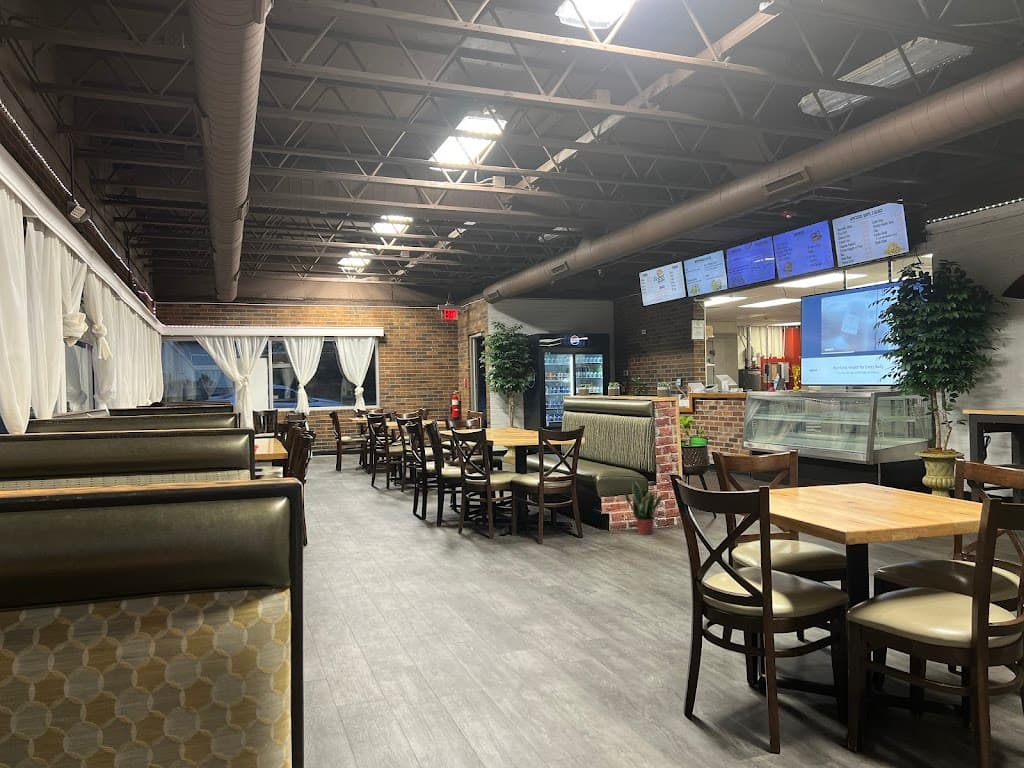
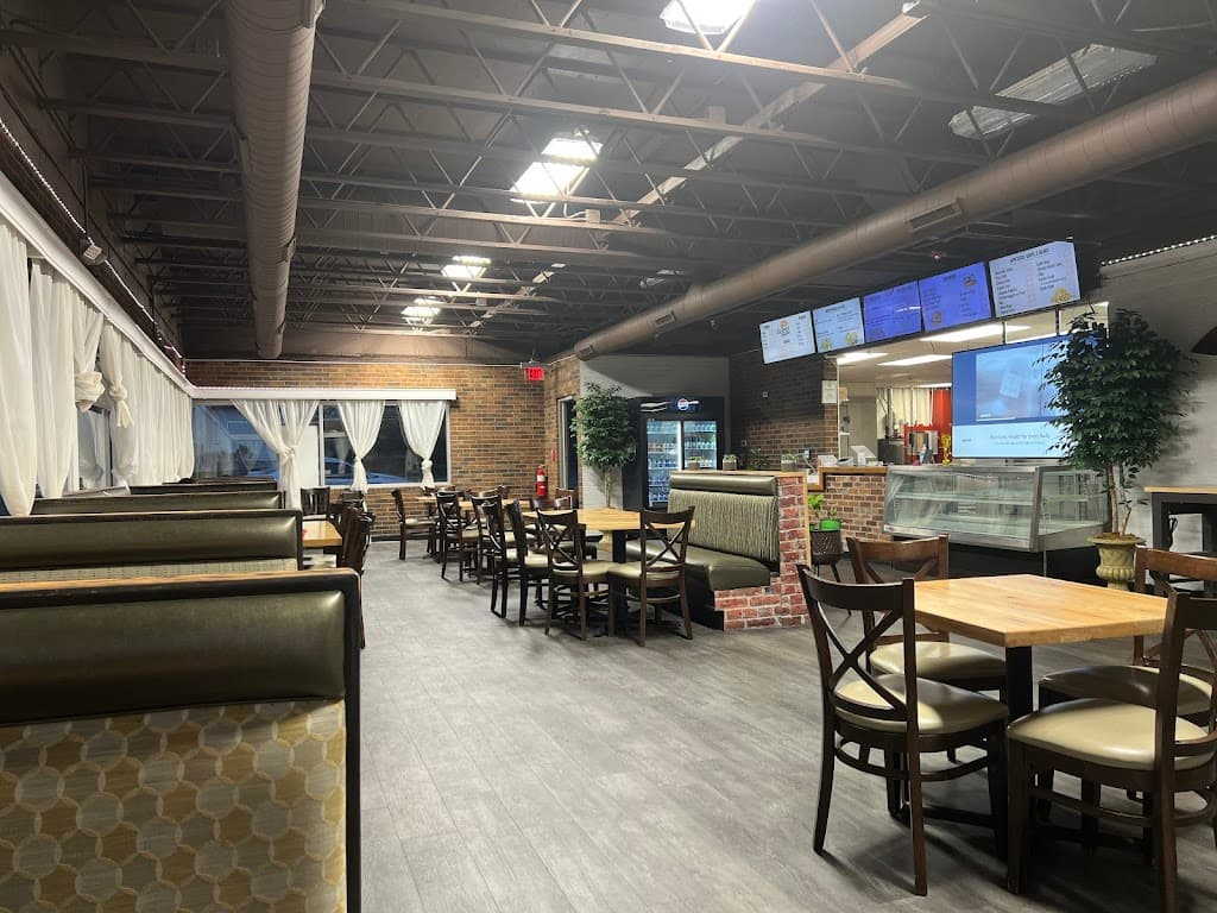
- potted plant [624,478,663,535]
